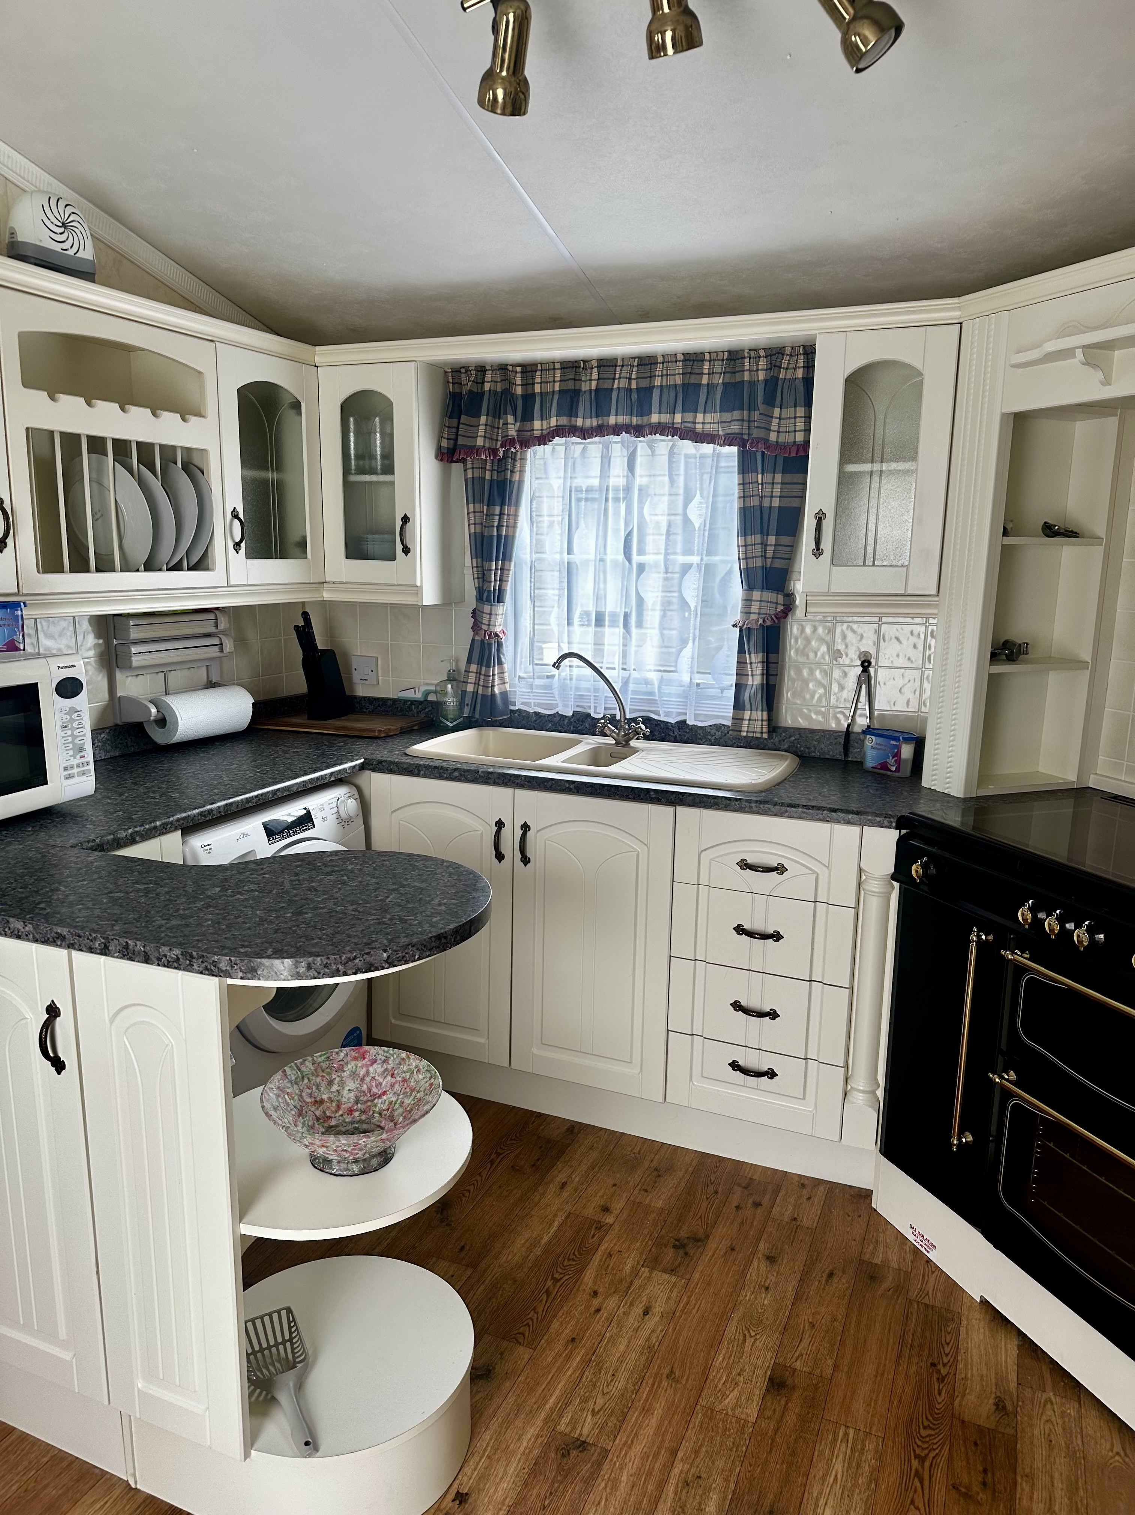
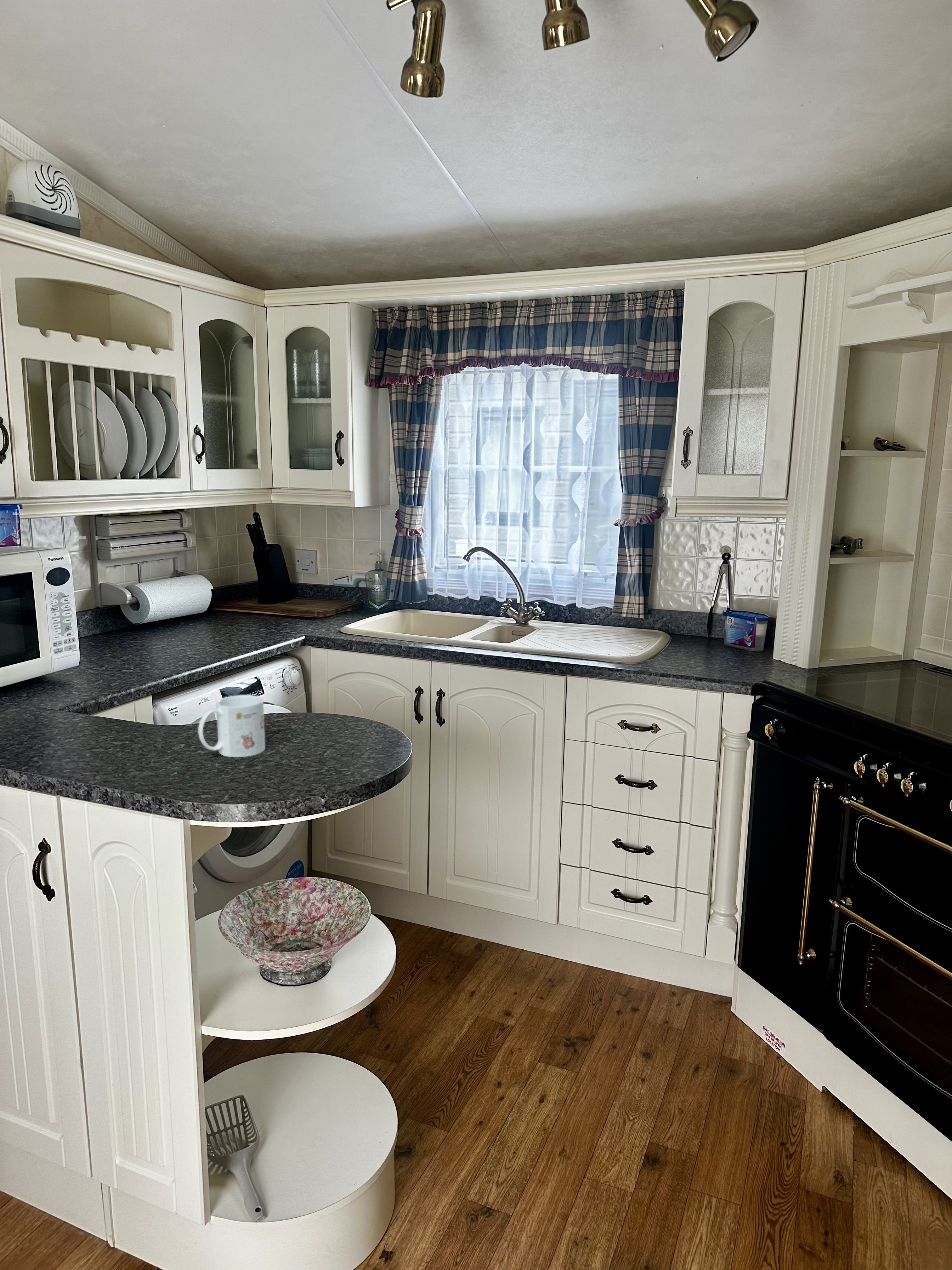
+ mug [198,695,265,758]
